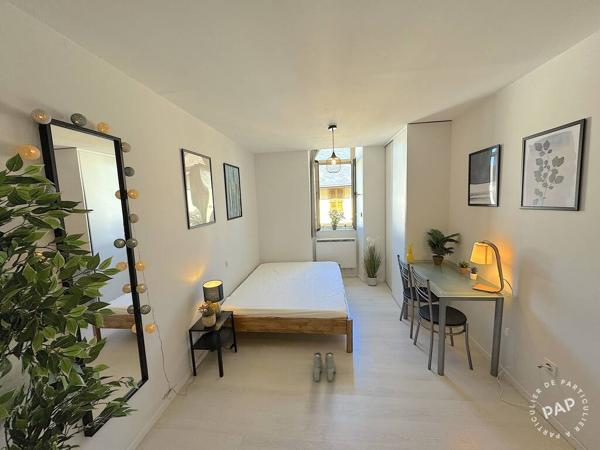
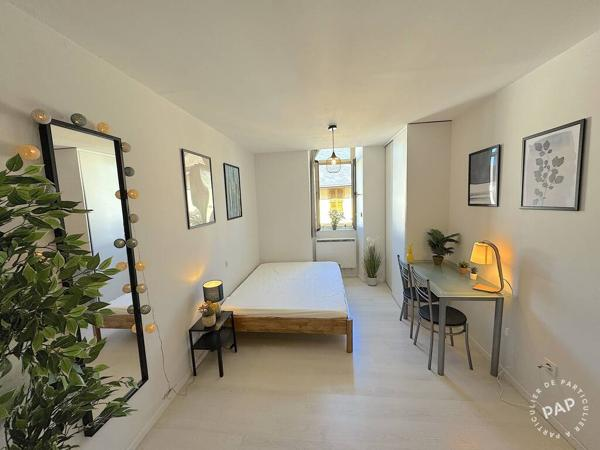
- boots [312,351,337,382]
